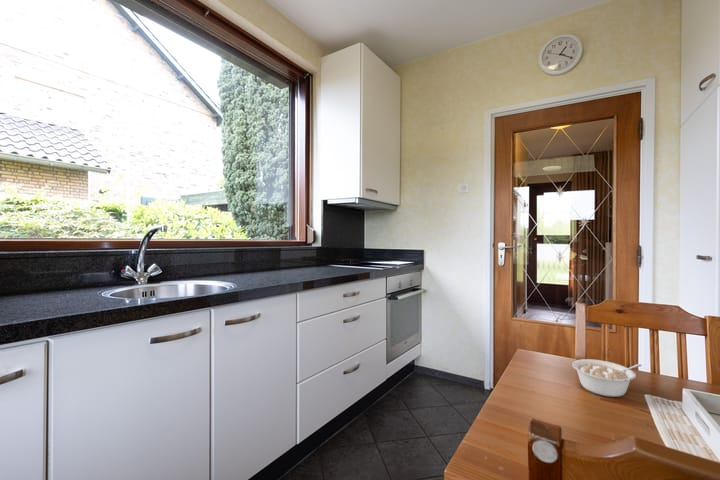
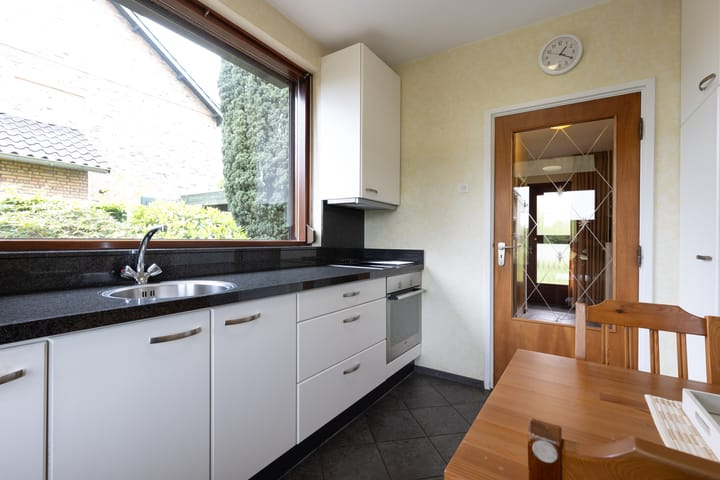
- legume [571,358,643,398]
